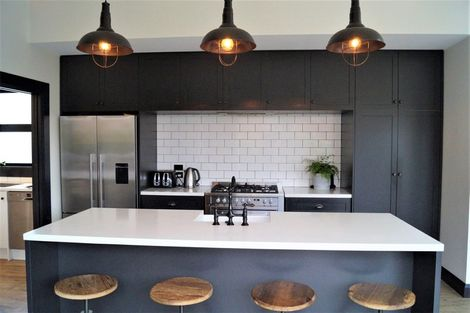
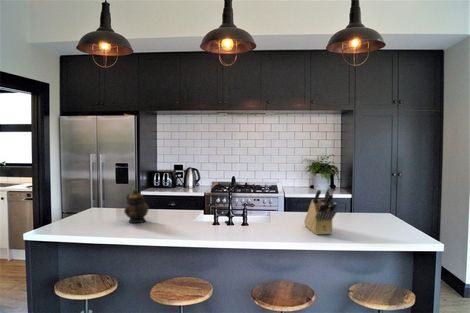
+ knife block [303,186,338,236]
+ teapot [123,188,150,224]
